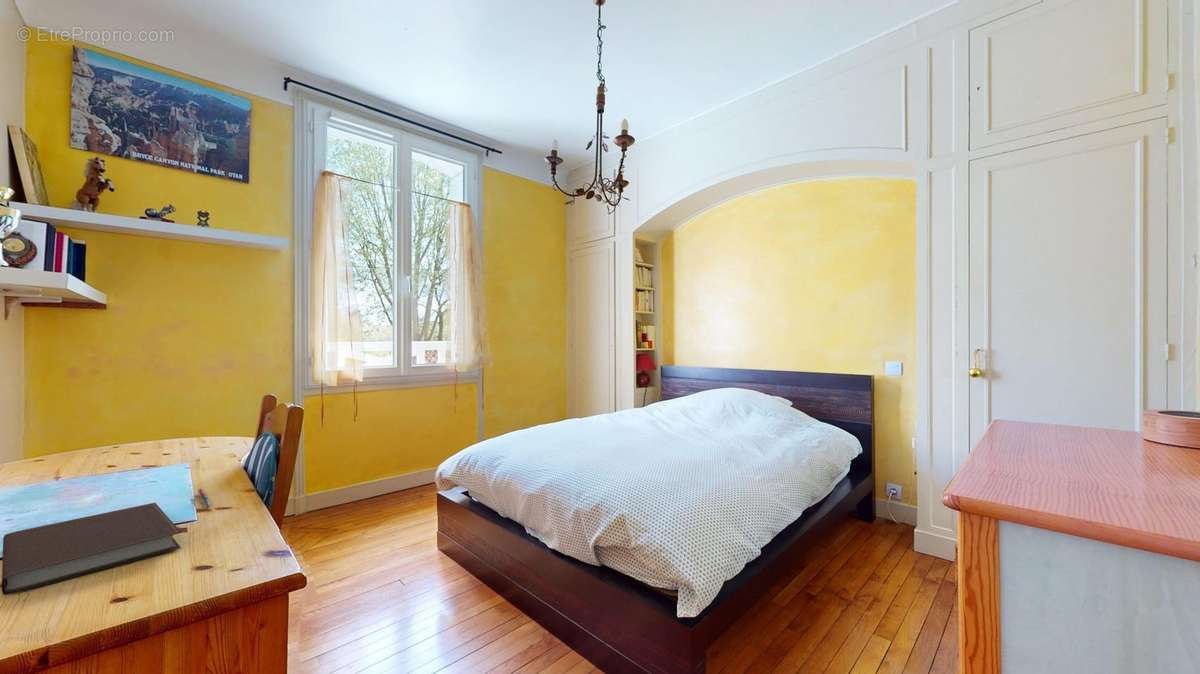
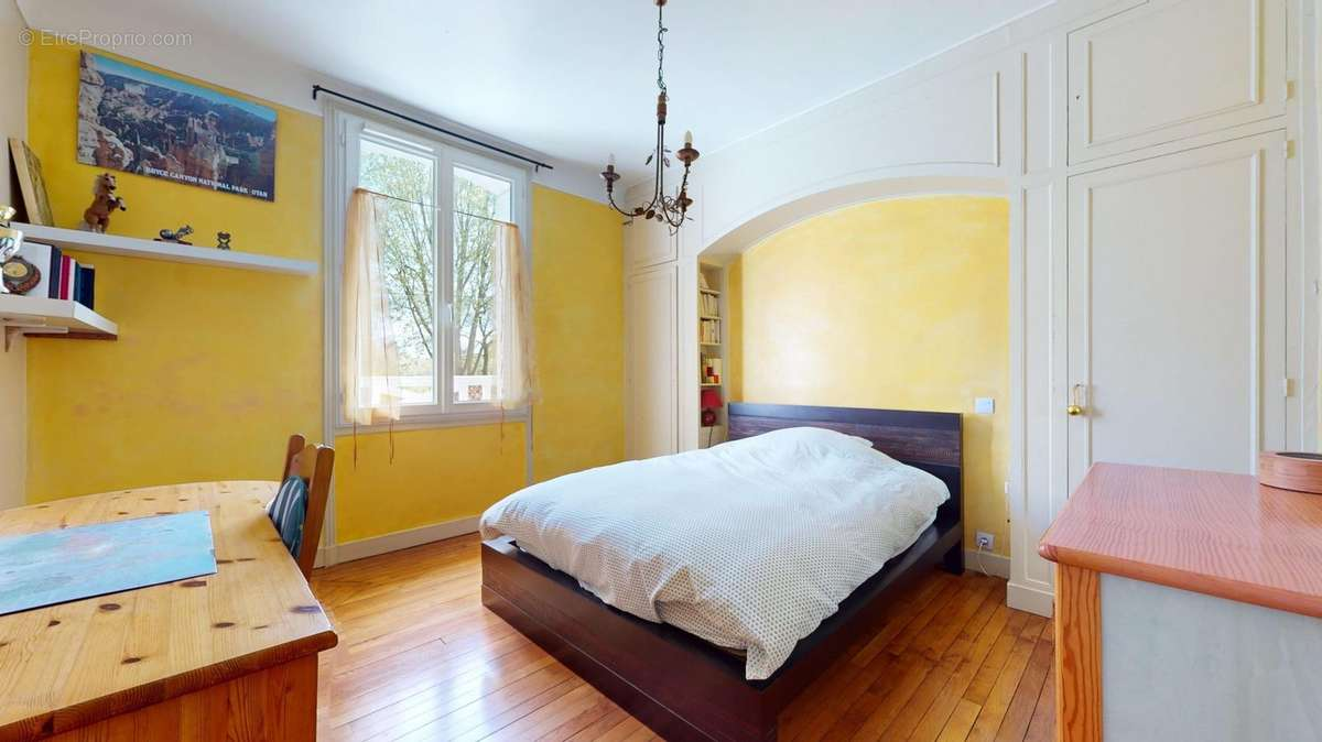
- pen [196,488,214,508]
- notebook [1,502,182,596]
